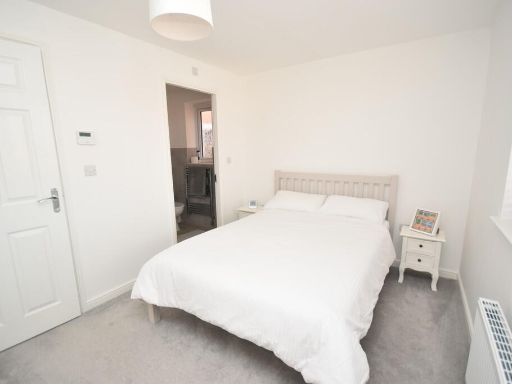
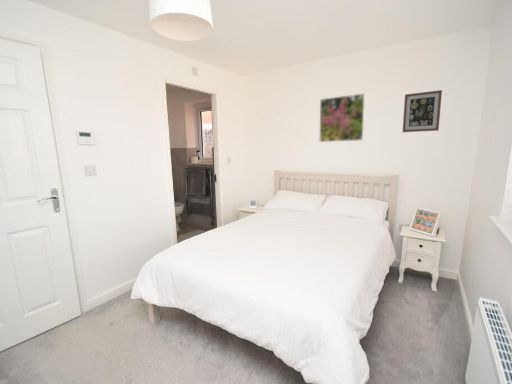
+ wall art [402,89,443,133]
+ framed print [319,92,366,143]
